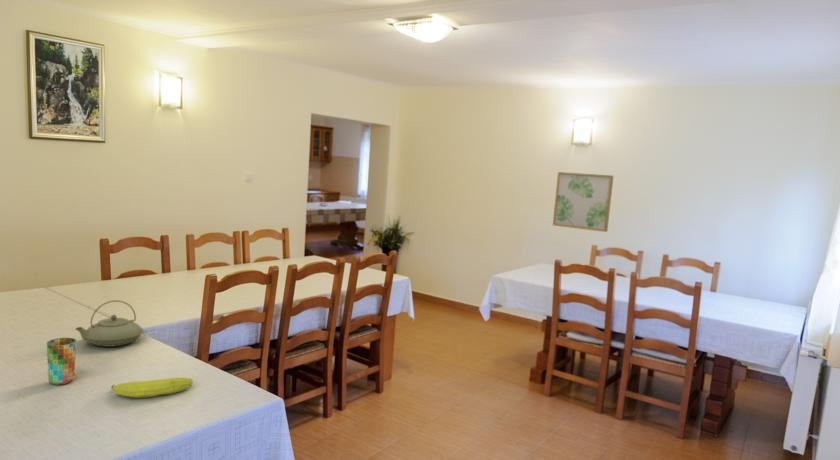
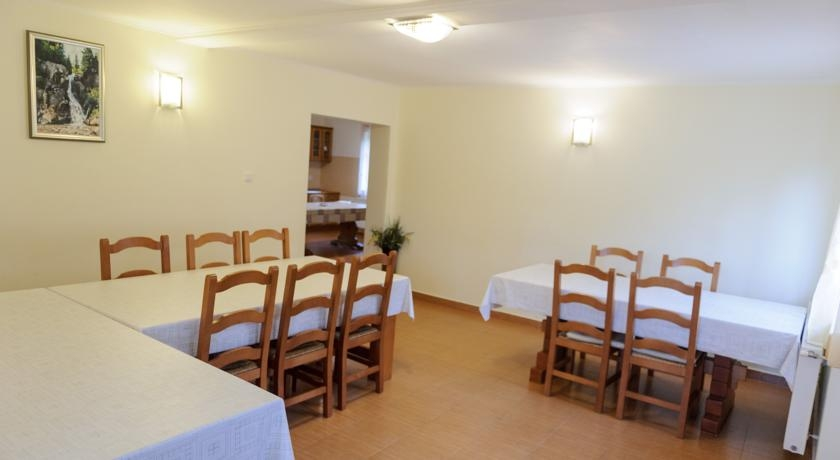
- cup [46,337,77,386]
- wall art [552,171,615,233]
- teapot [75,299,144,348]
- fruit [110,377,194,399]
